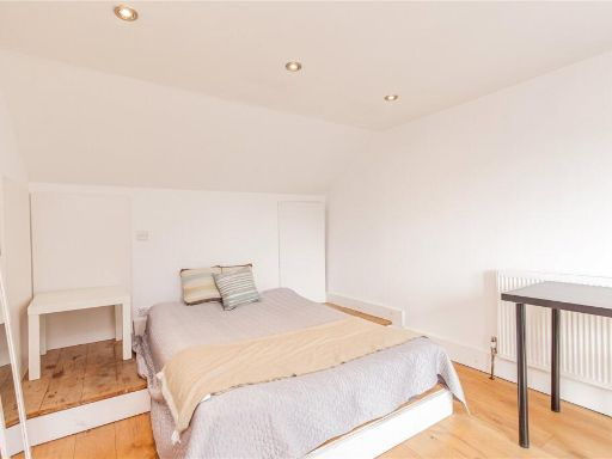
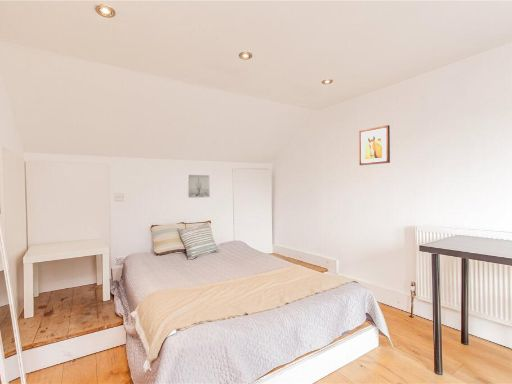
+ wall art [358,124,391,166]
+ wall art [186,174,211,199]
